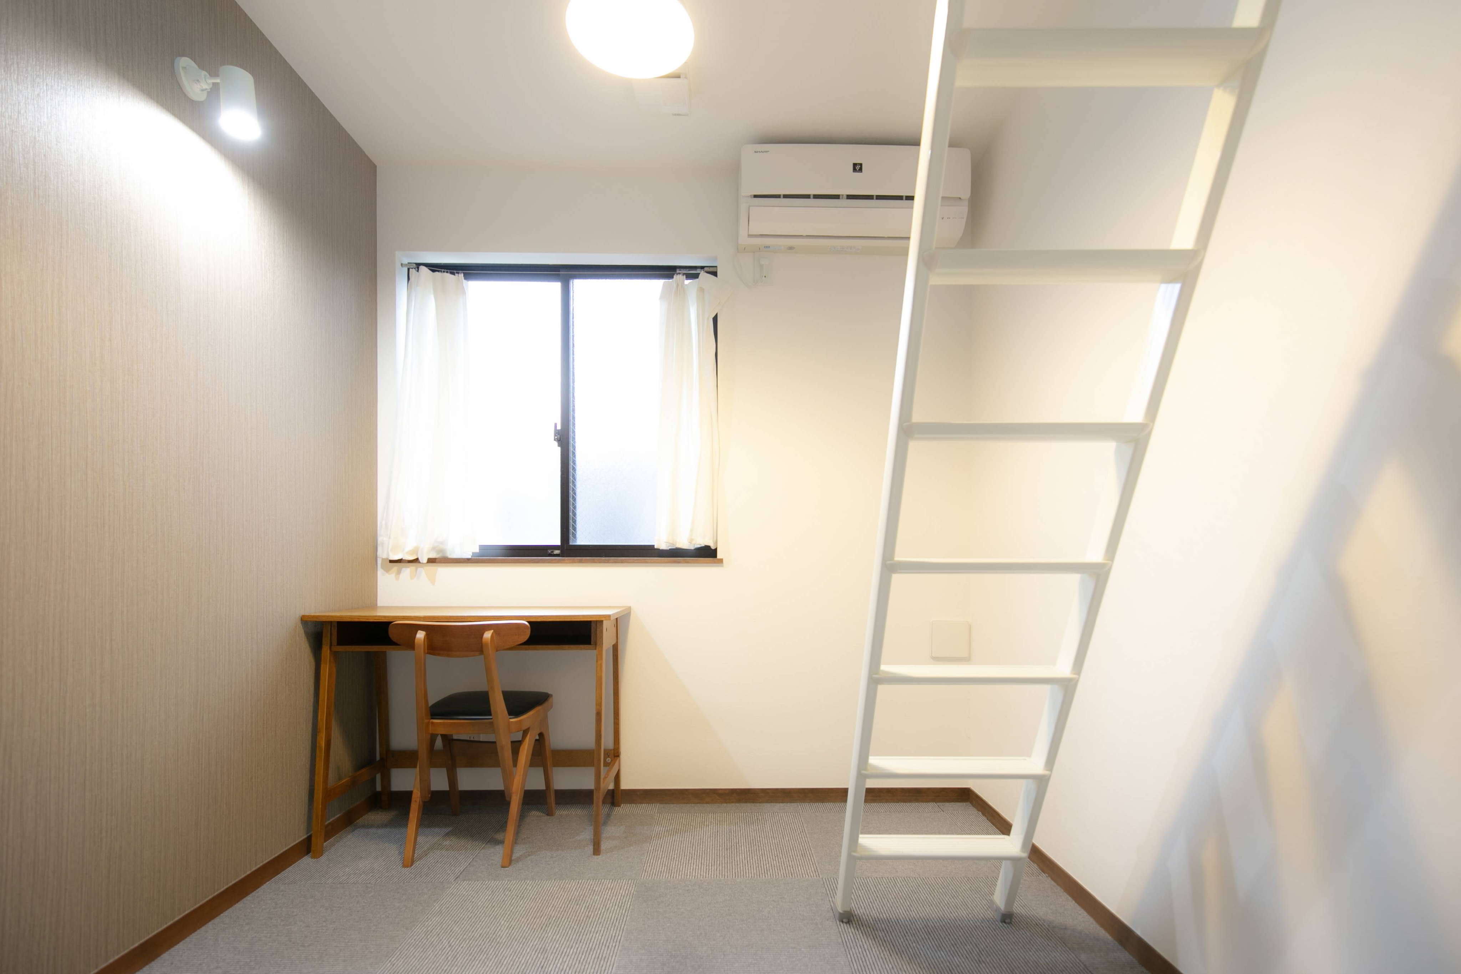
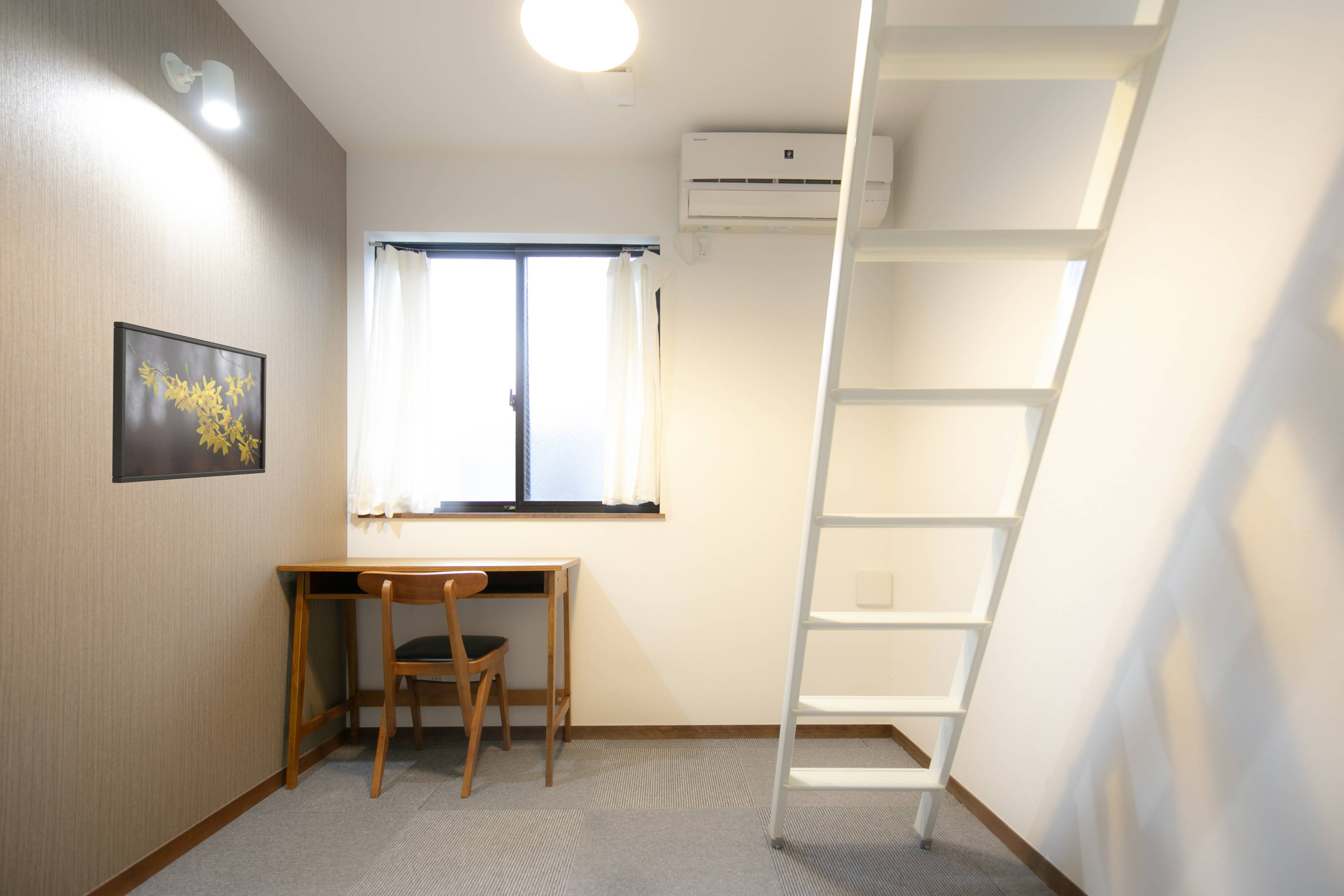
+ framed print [112,321,267,483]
